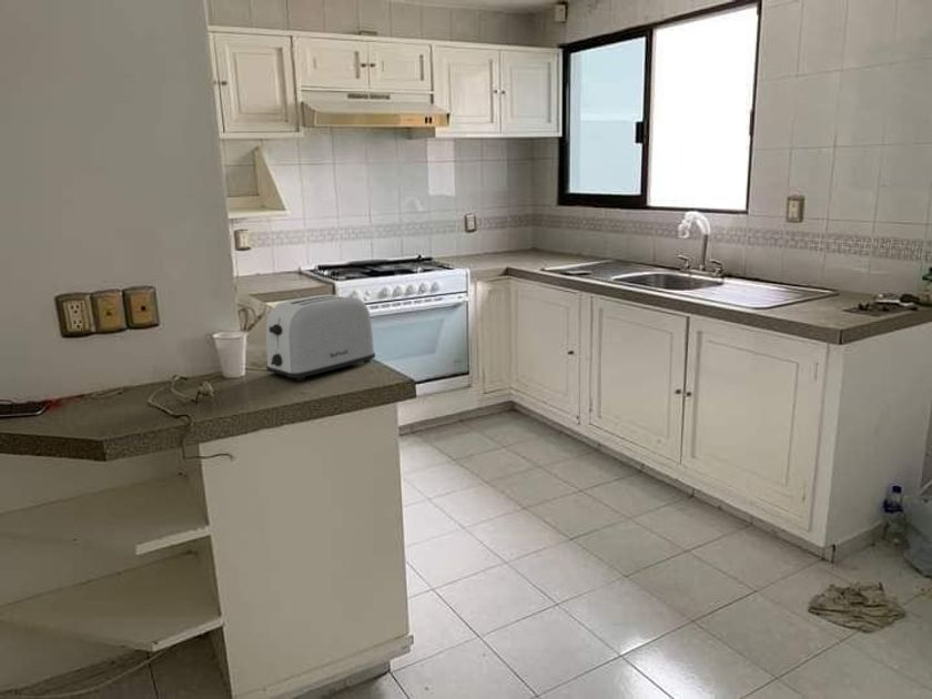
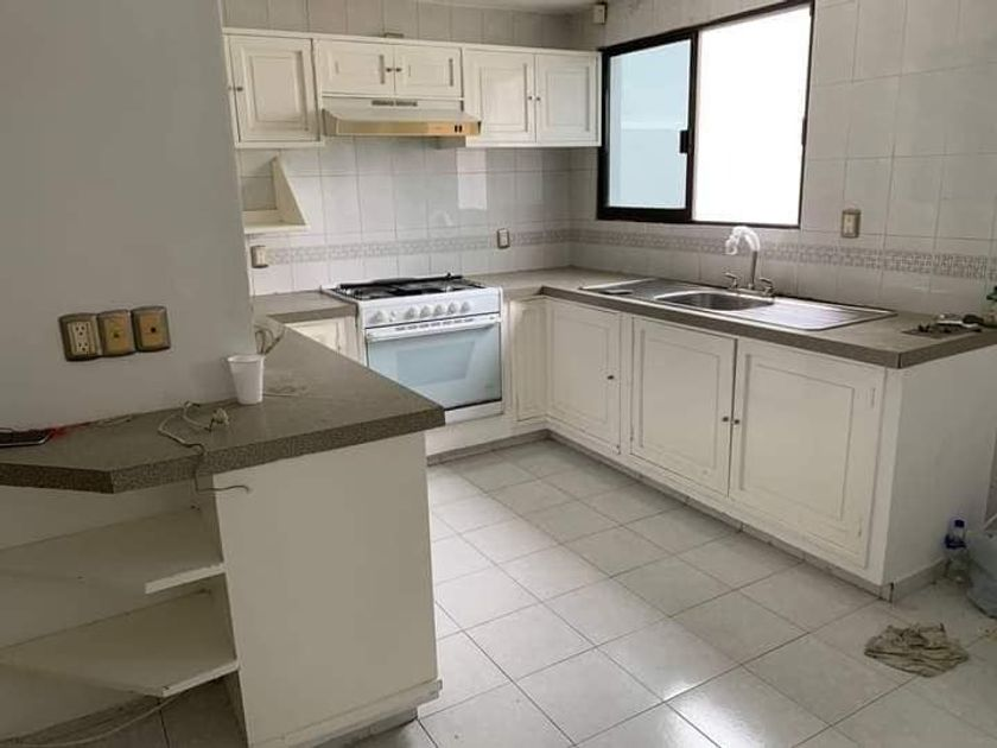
- toaster [265,293,376,382]
